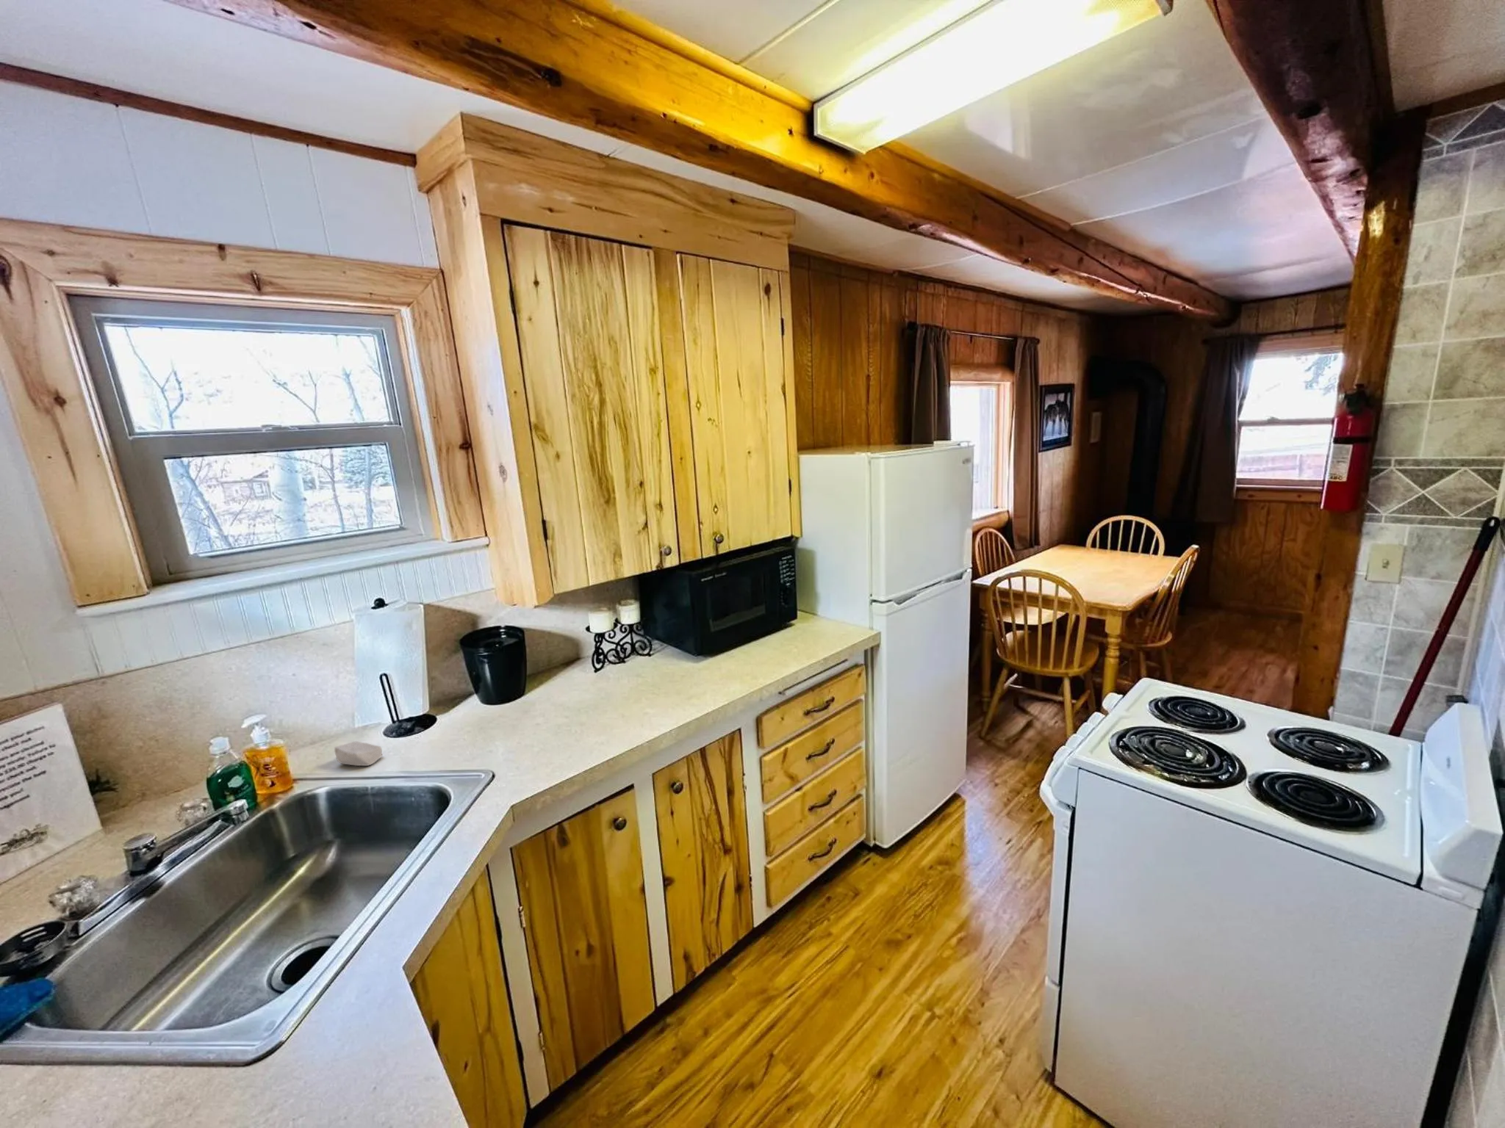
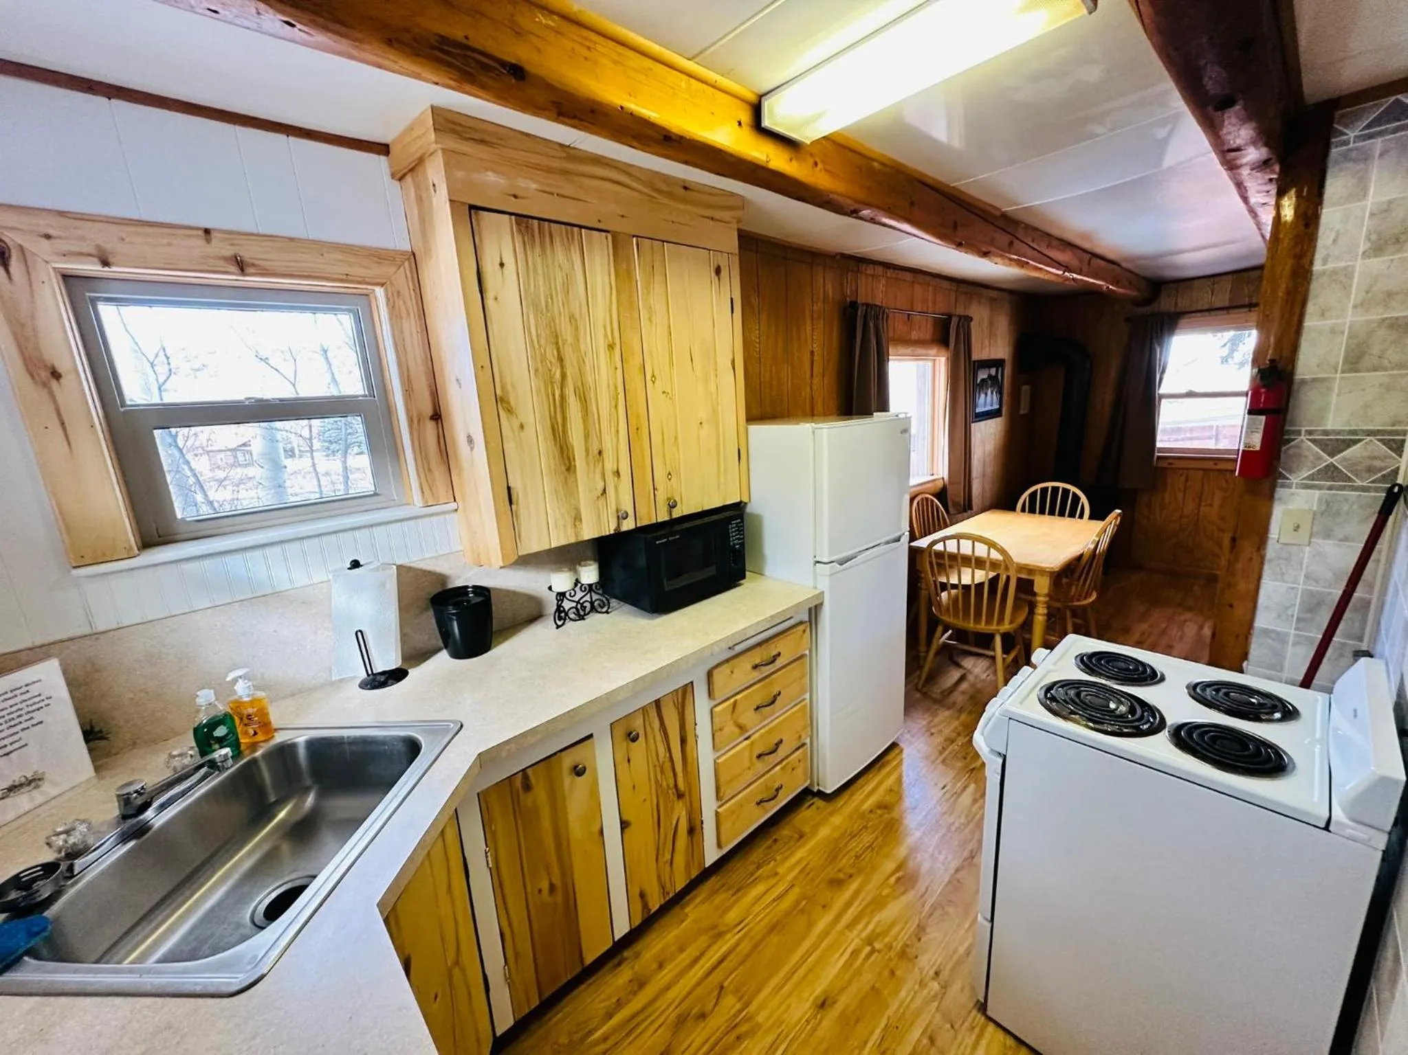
- soap bar [334,741,384,767]
